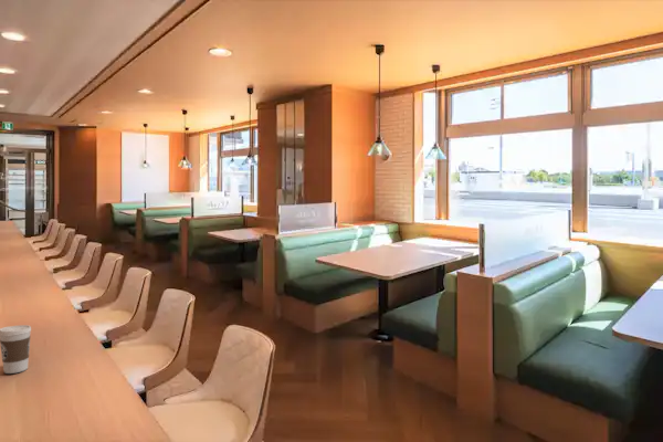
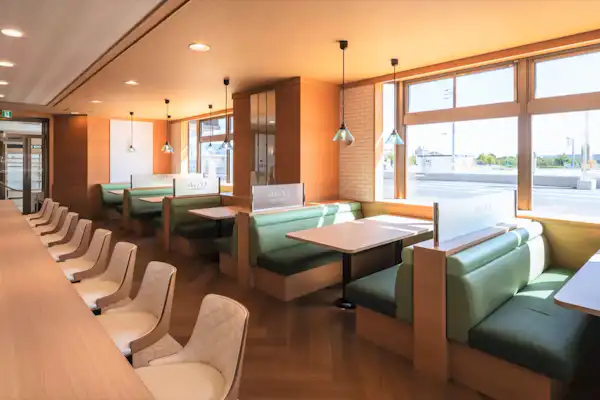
- coffee cup [0,324,32,375]
